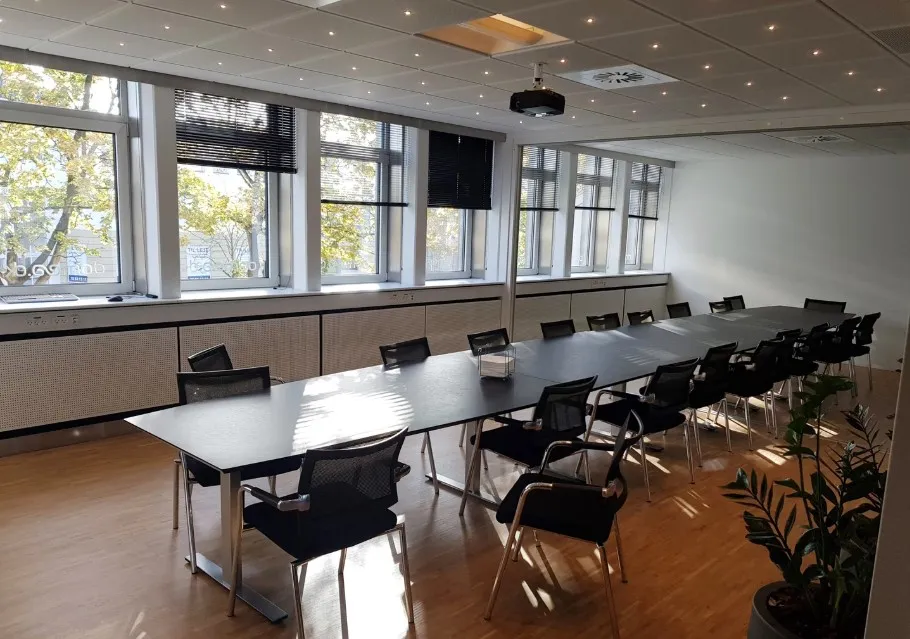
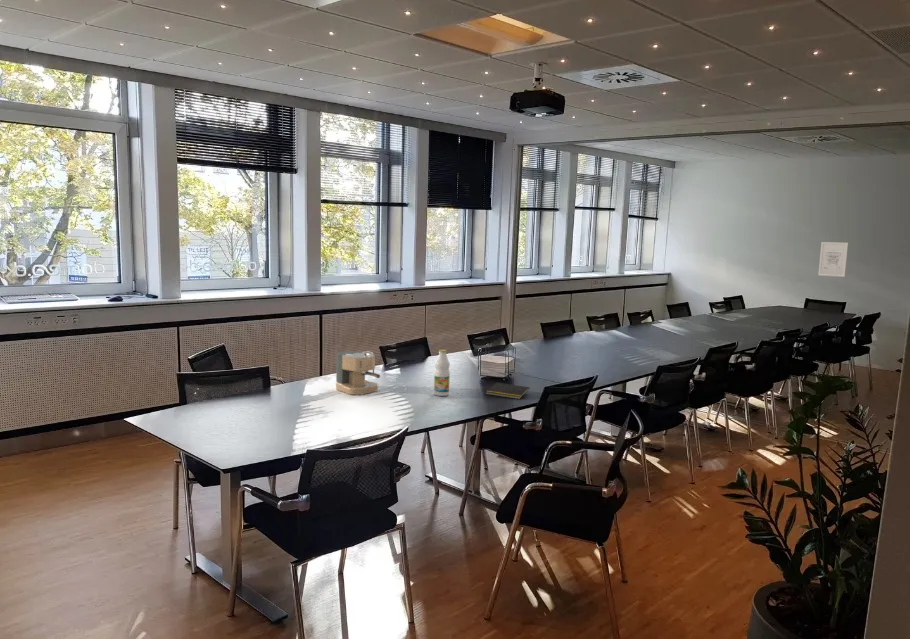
+ coffee maker [334,350,381,396]
+ bottle [433,349,451,397]
+ notepad [485,382,530,400]
+ wall art [817,241,849,278]
